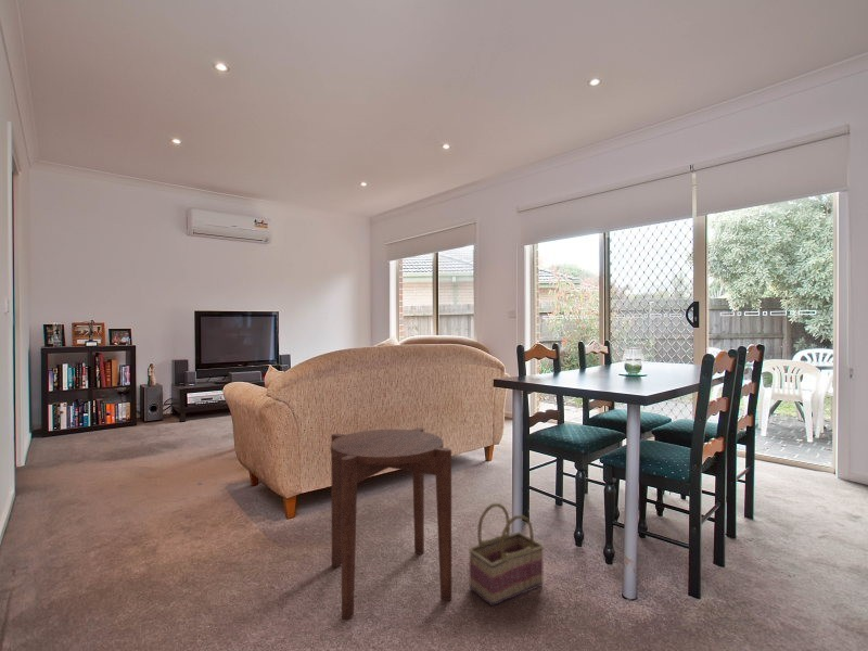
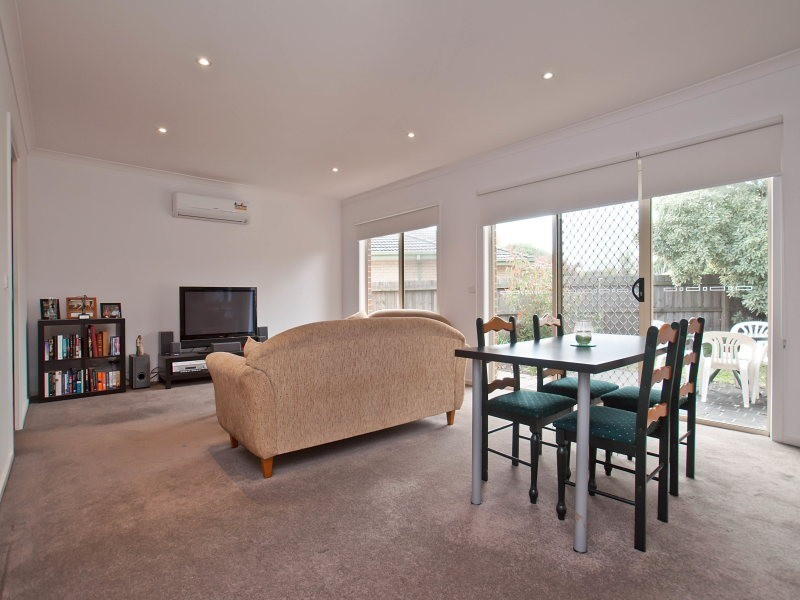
- basket [467,502,545,607]
- side table [330,426,452,621]
